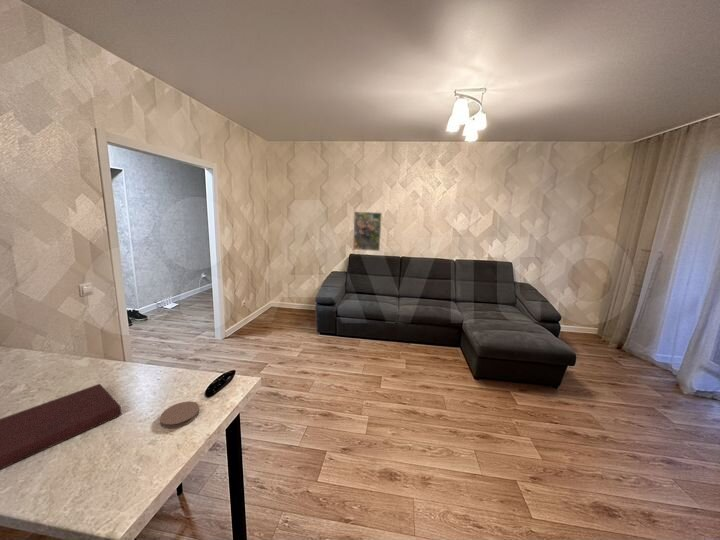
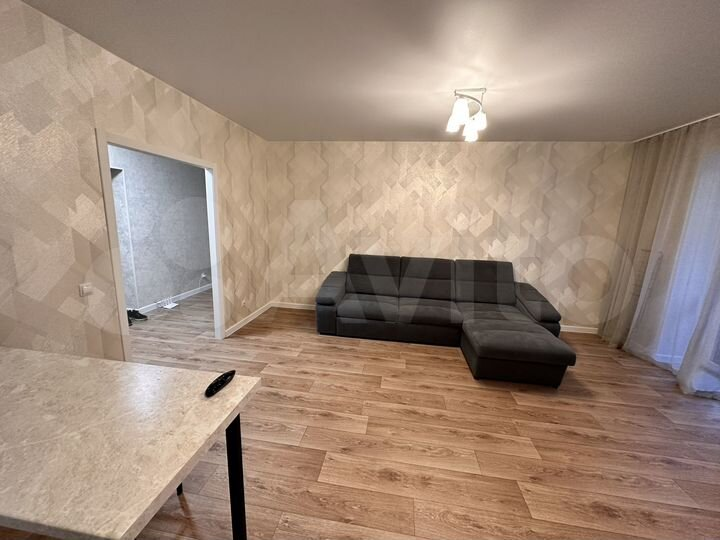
- notebook [0,383,123,470]
- coaster [159,400,200,430]
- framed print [352,211,383,252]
